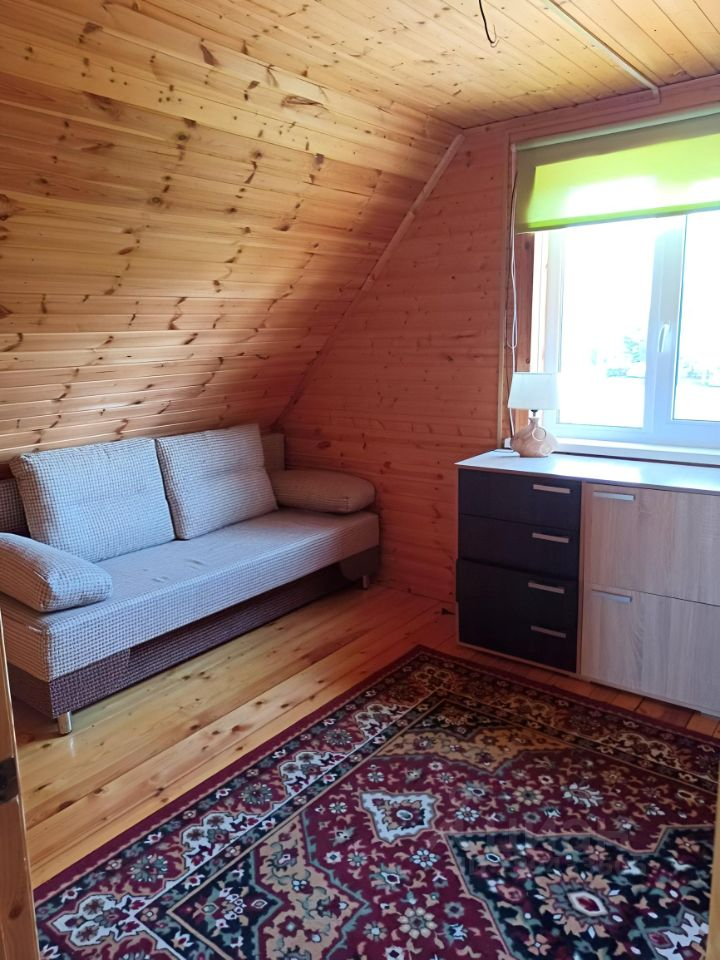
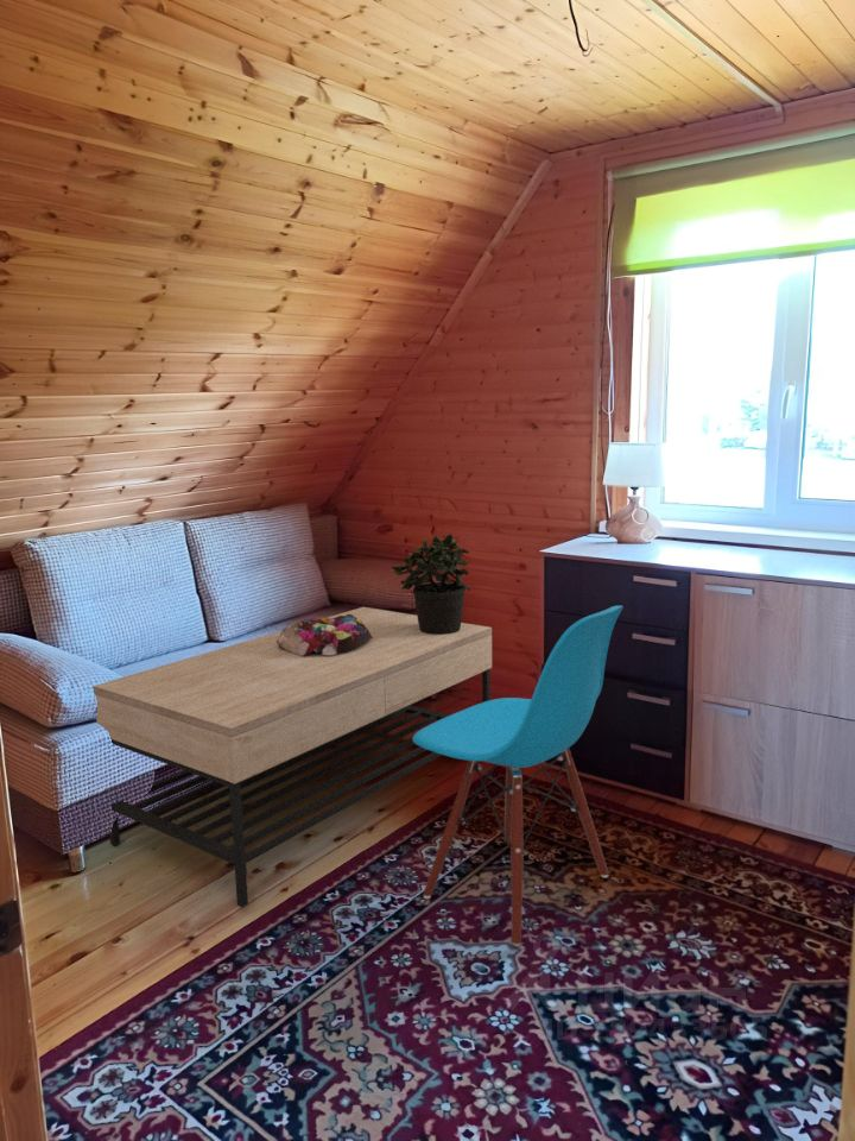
+ coffee table [91,606,493,908]
+ chair [412,605,625,947]
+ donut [277,614,373,656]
+ potted plant [391,532,471,635]
